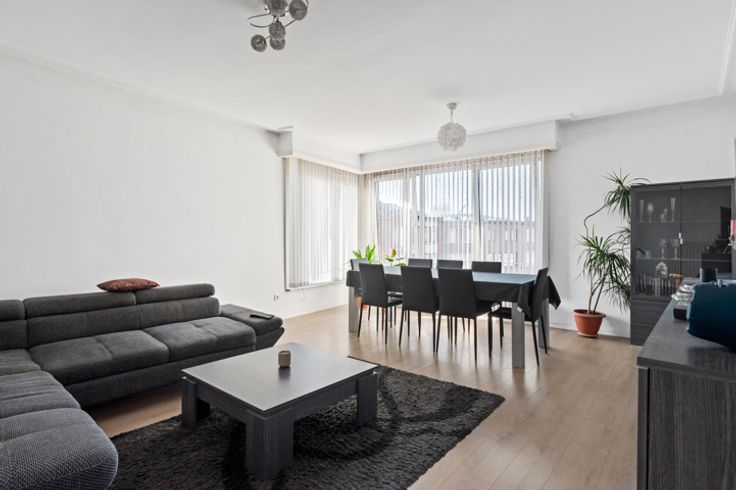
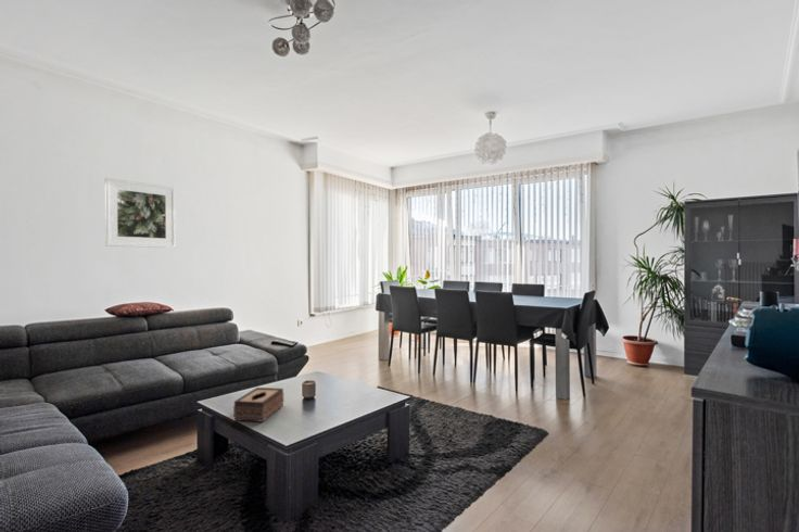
+ tissue box [232,387,284,423]
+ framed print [104,177,177,249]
